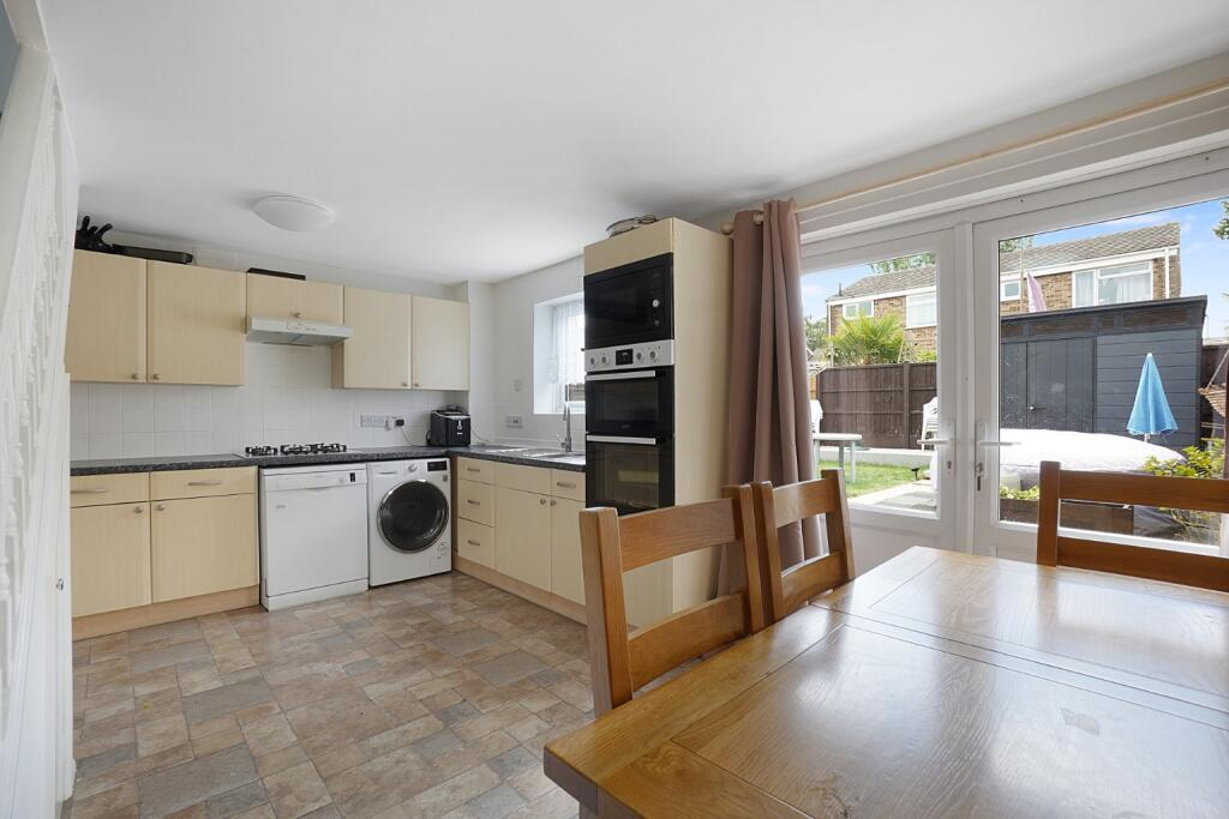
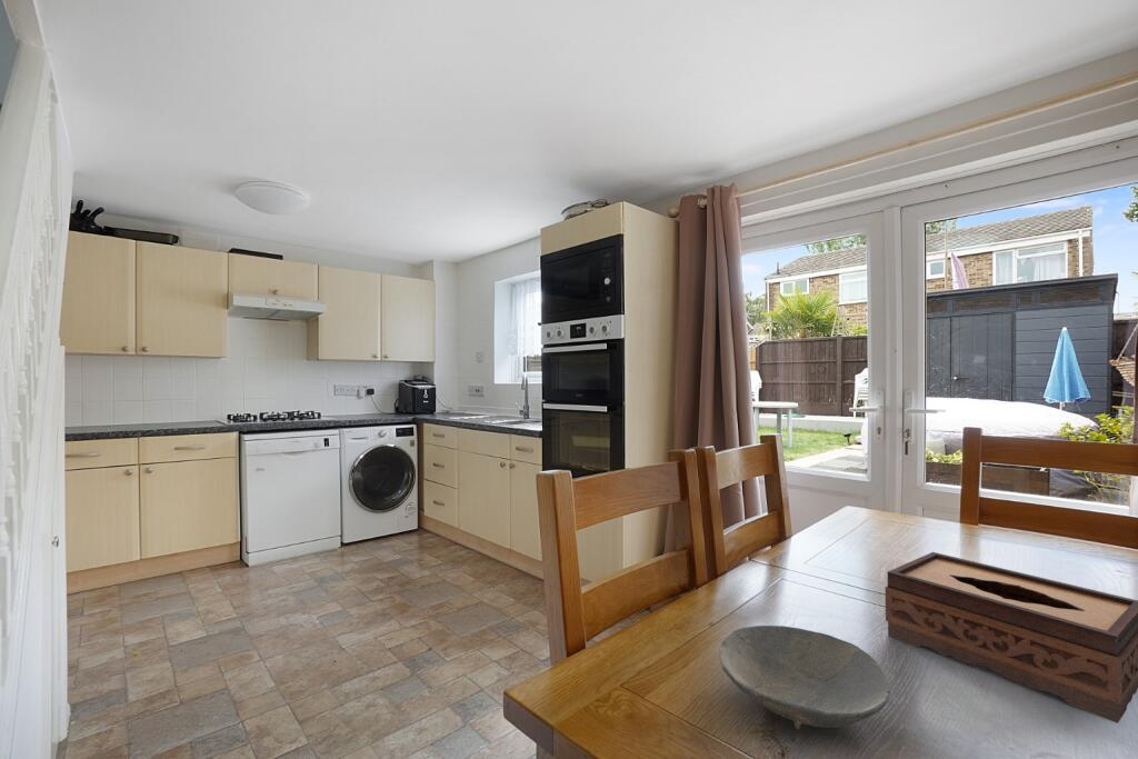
+ tissue box [885,551,1138,725]
+ bowl [718,625,891,730]
